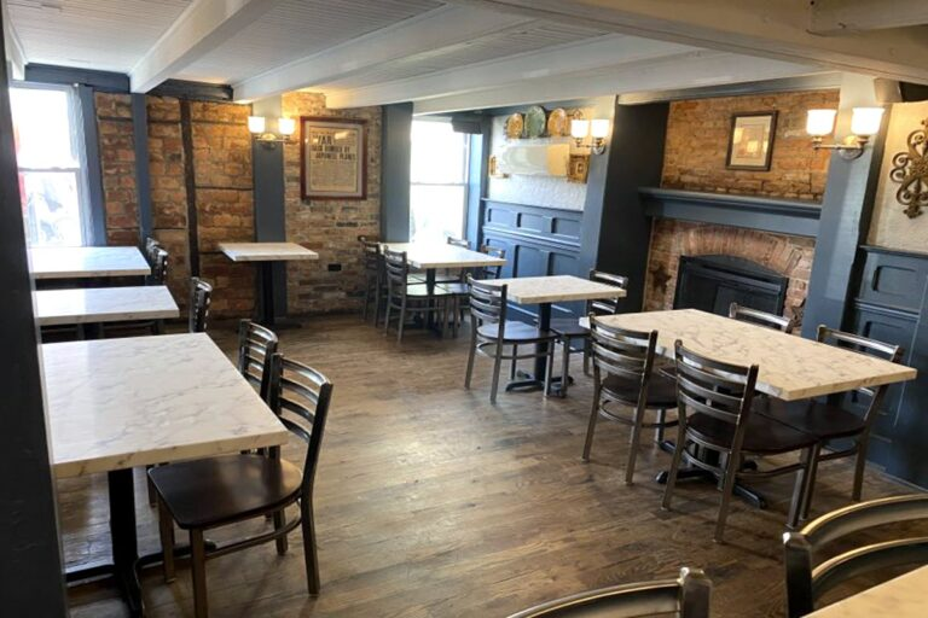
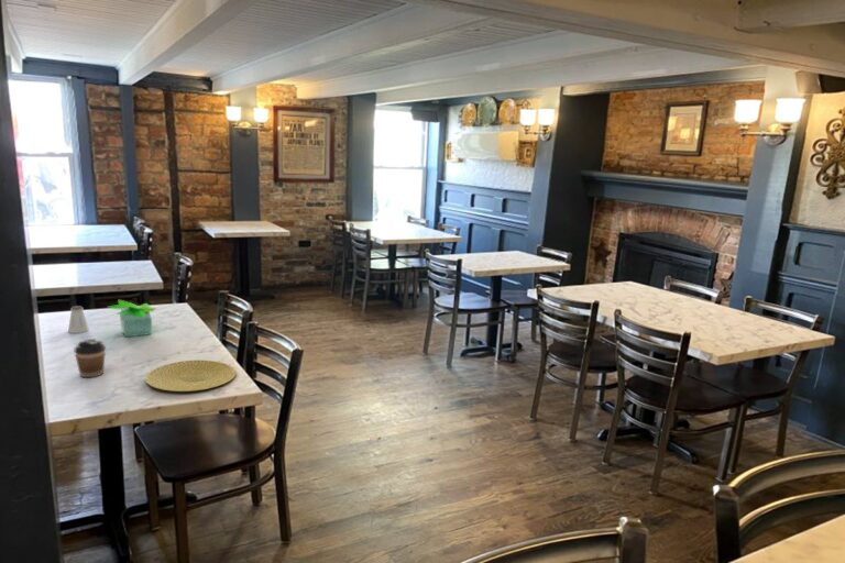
+ plate [144,358,237,393]
+ potted plant [107,299,158,339]
+ saltshaker [67,305,90,334]
+ coffee cup [73,338,107,378]
